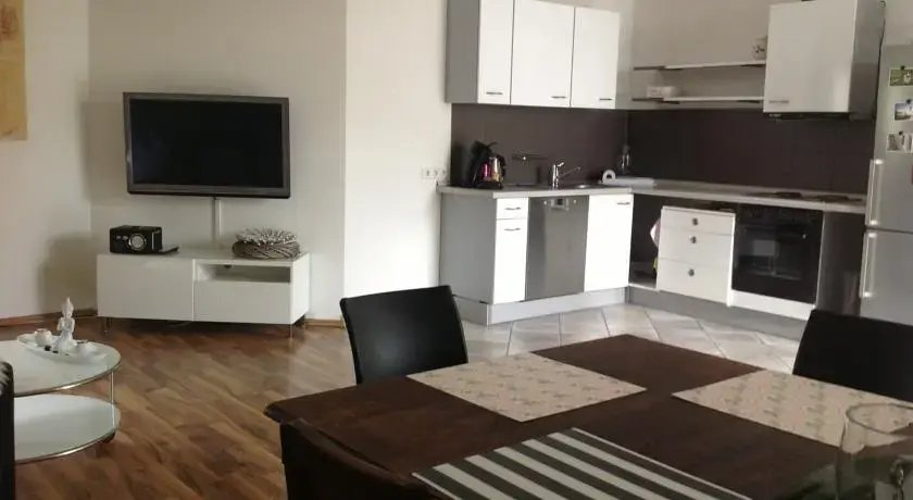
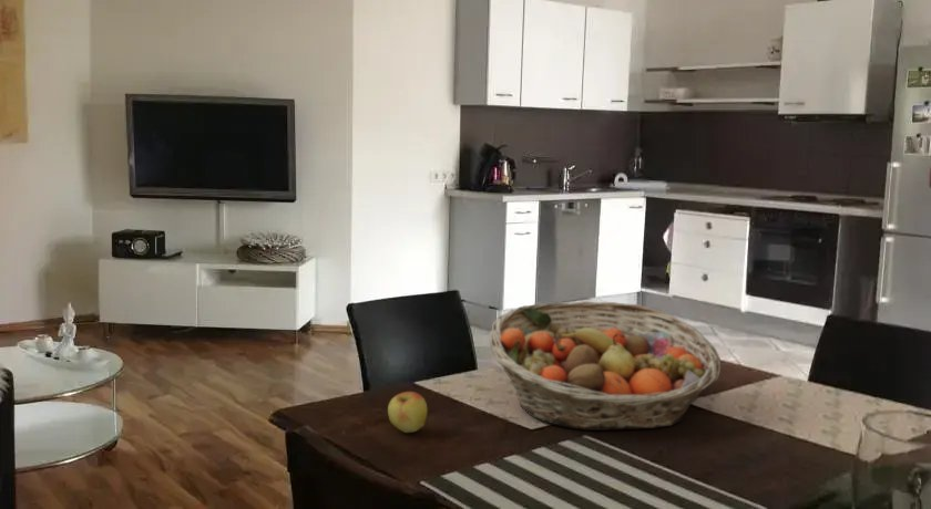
+ fruit basket [489,300,722,432]
+ apple [387,391,429,434]
